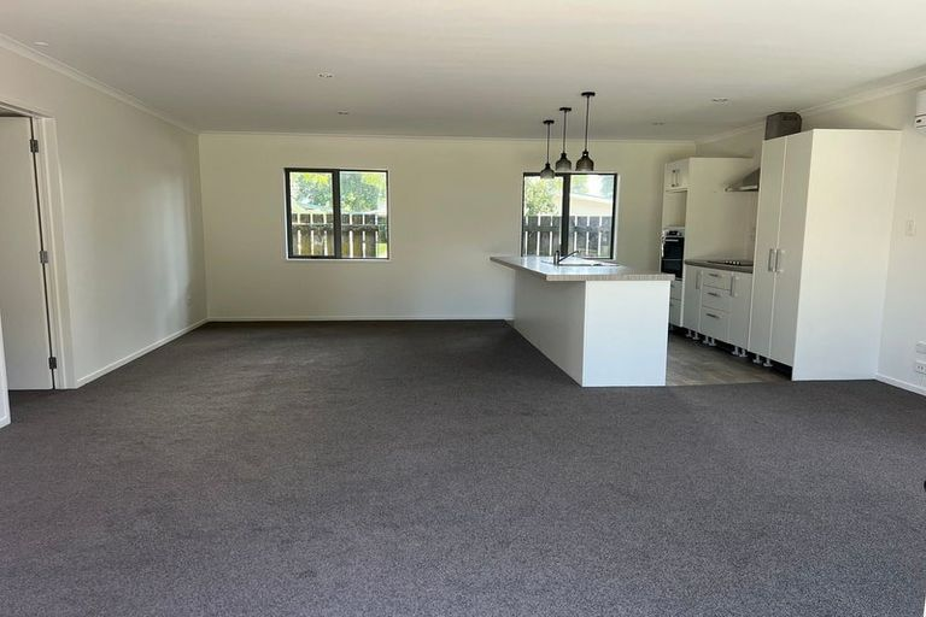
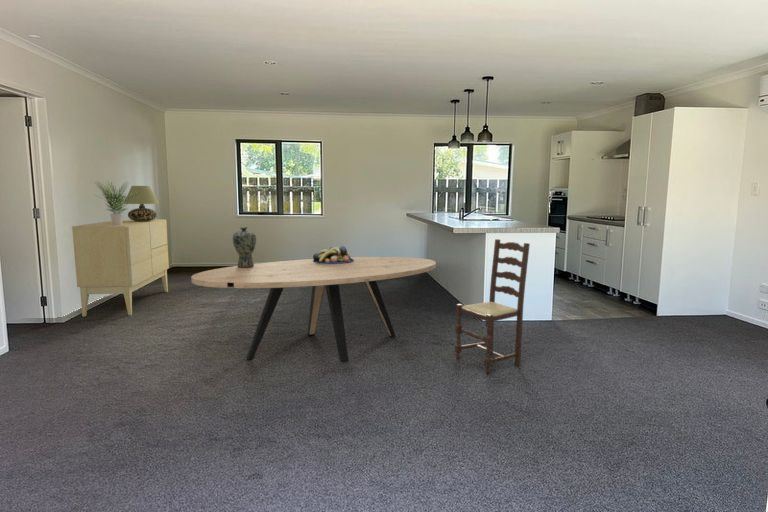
+ dining chair [454,238,531,375]
+ vase [232,226,257,268]
+ table lamp [124,185,160,221]
+ fruit bowl [312,245,354,264]
+ potted plant [94,180,137,225]
+ sideboard [71,218,170,317]
+ dining table [190,256,437,363]
